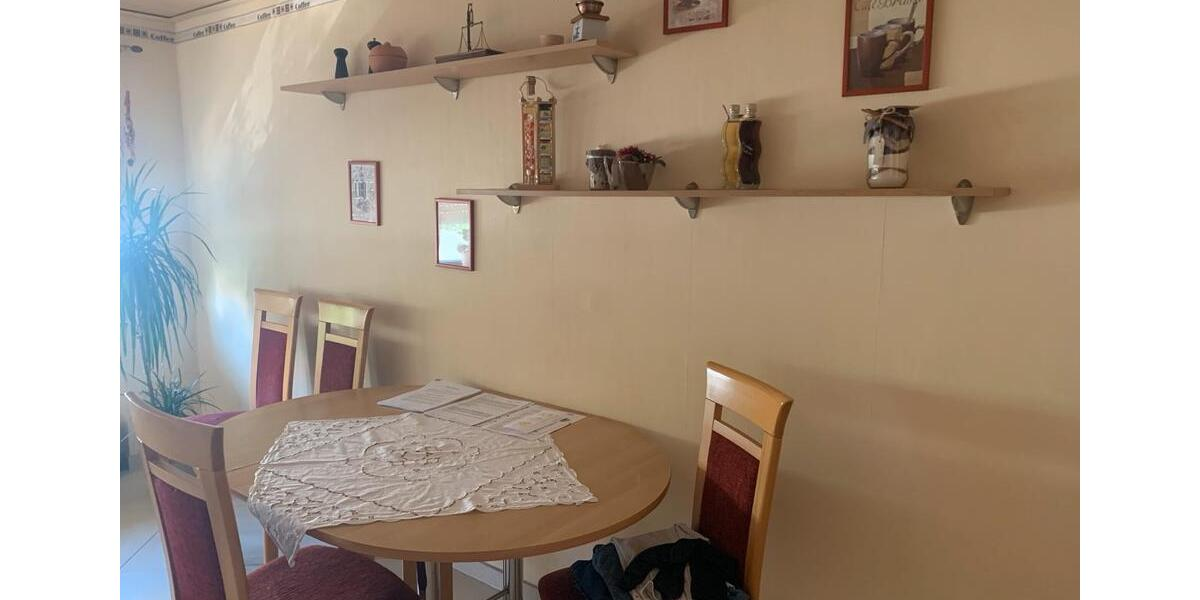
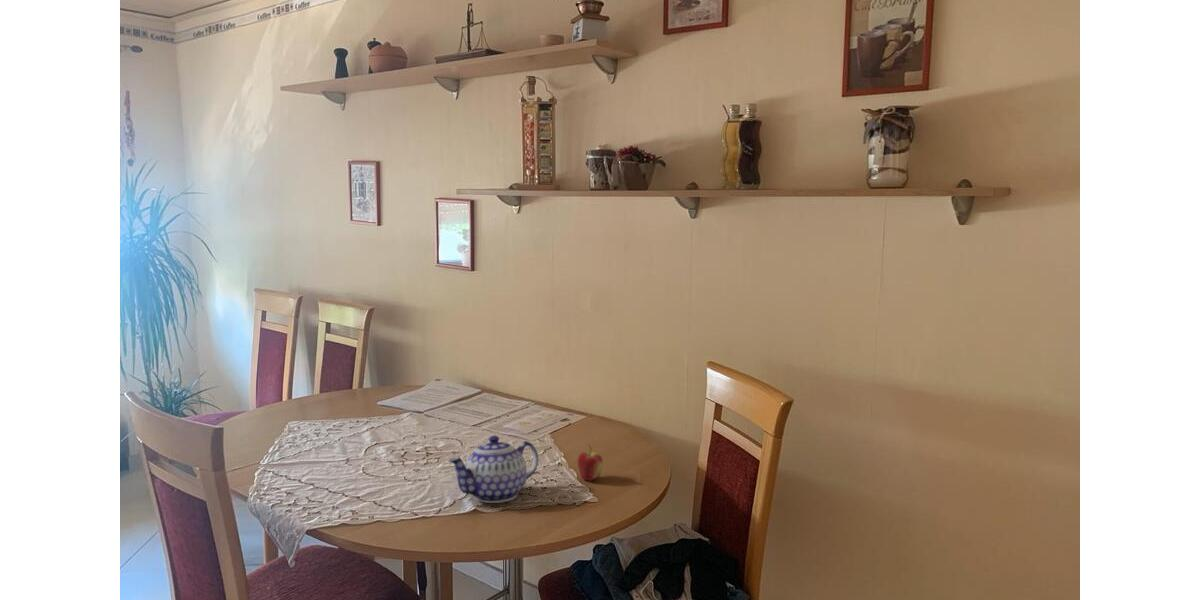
+ fruit [577,443,604,482]
+ teapot [447,435,539,504]
